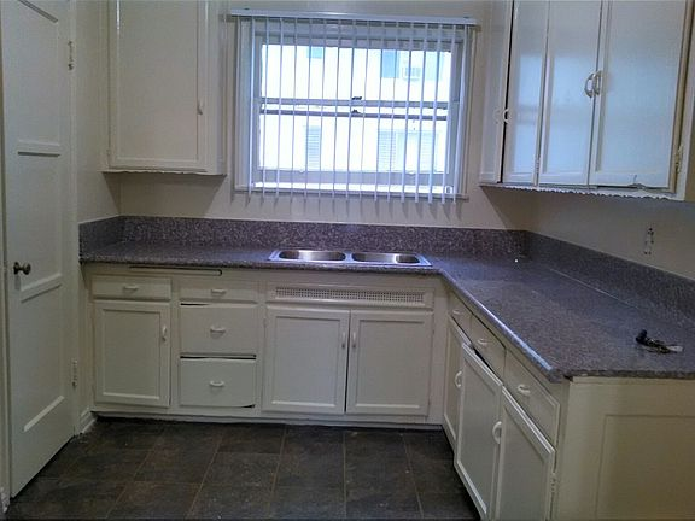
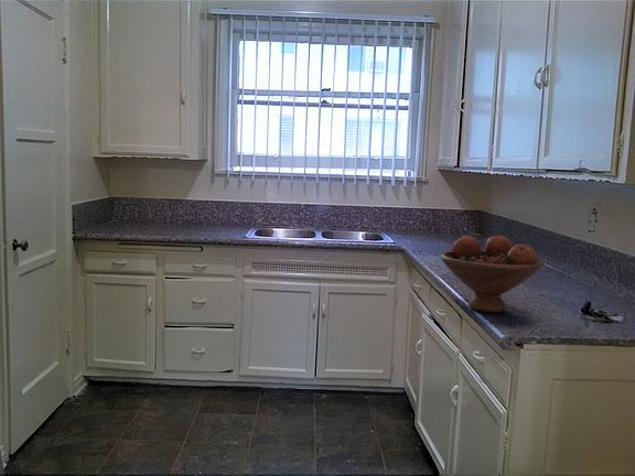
+ fruit bowl [440,235,543,314]
